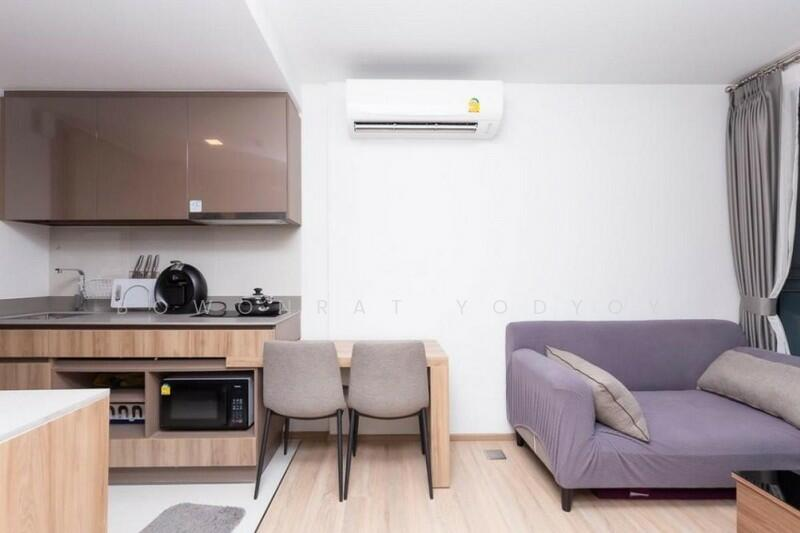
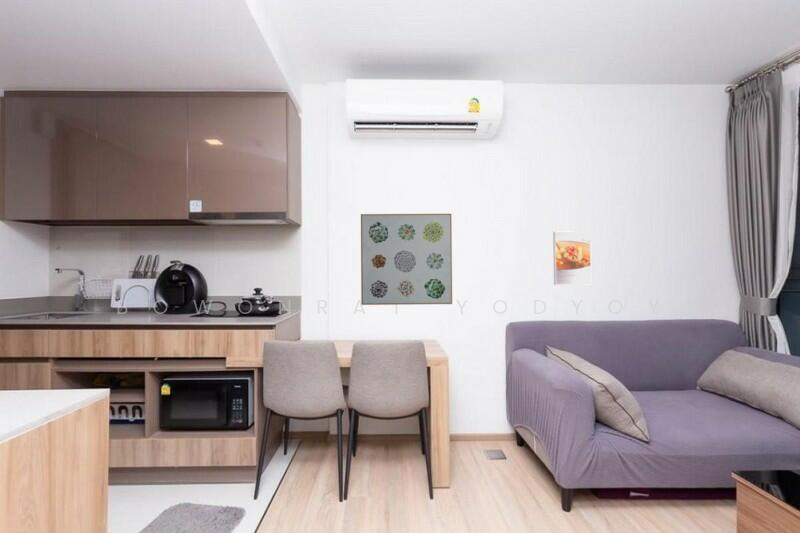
+ wall art [360,213,453,306]
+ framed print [552,230,592,286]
